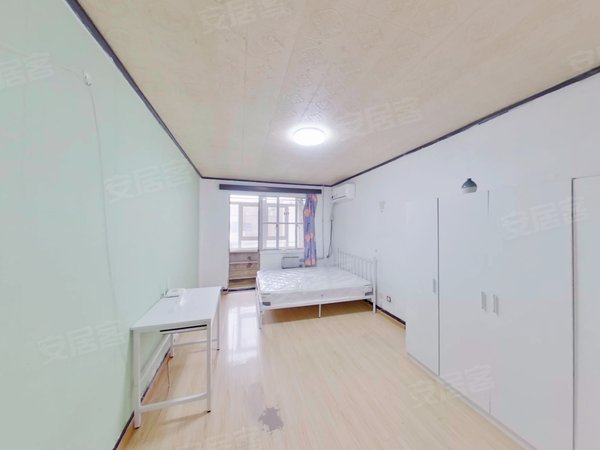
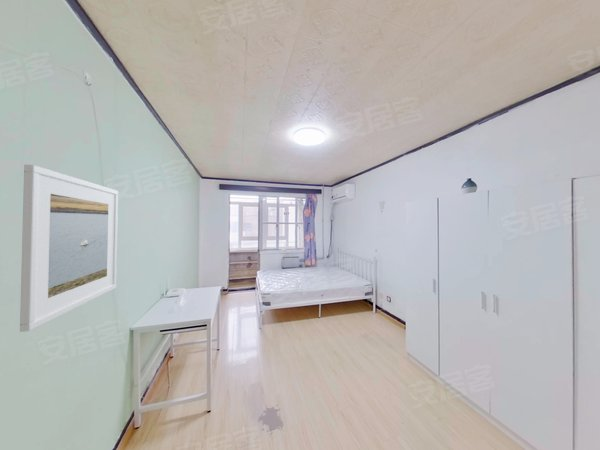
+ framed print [19,163,119,333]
